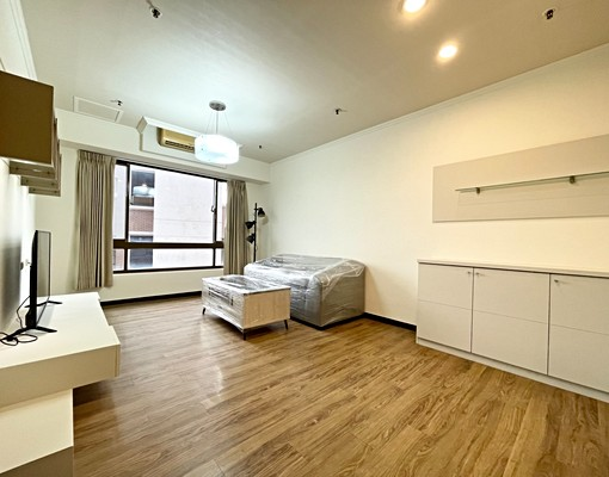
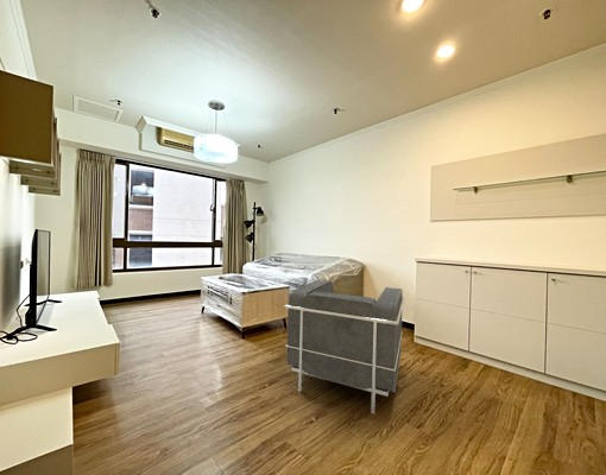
+ armchair [284,279,405,414]
